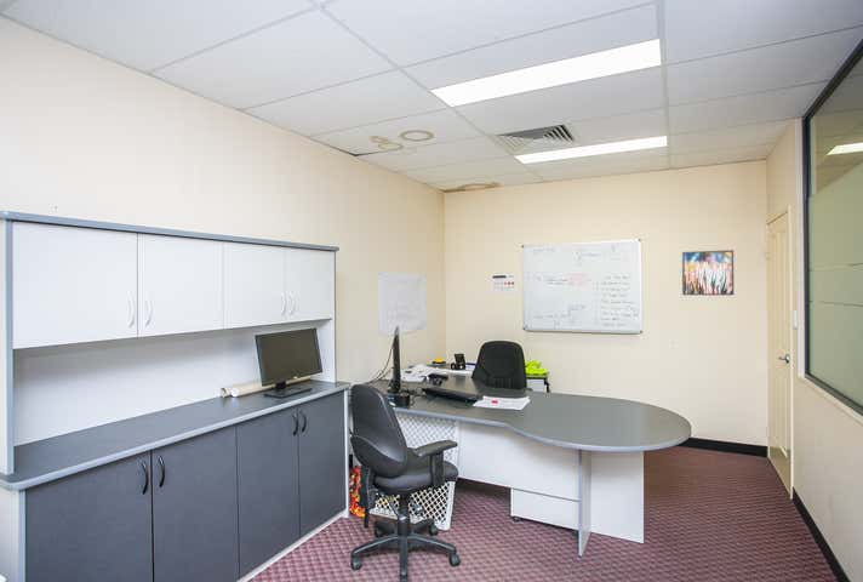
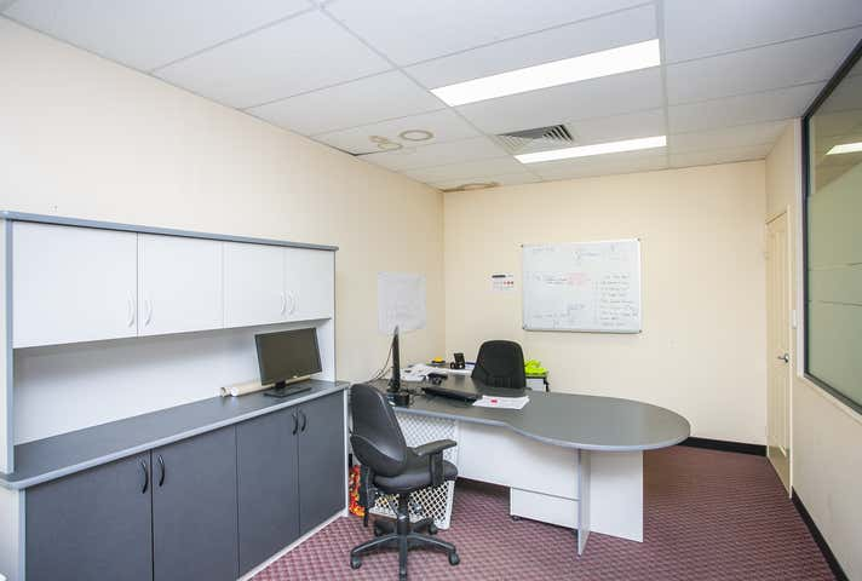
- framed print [681,249,735,296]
